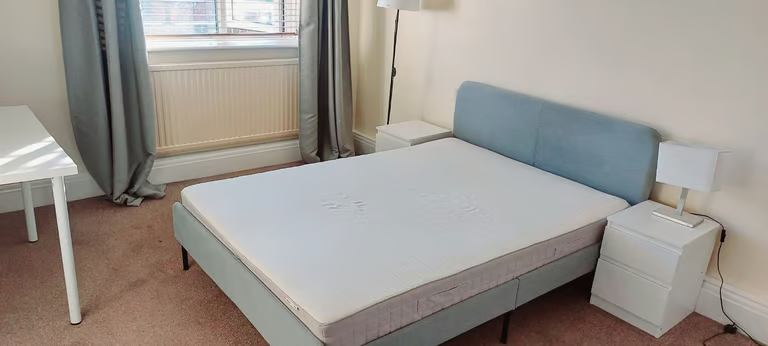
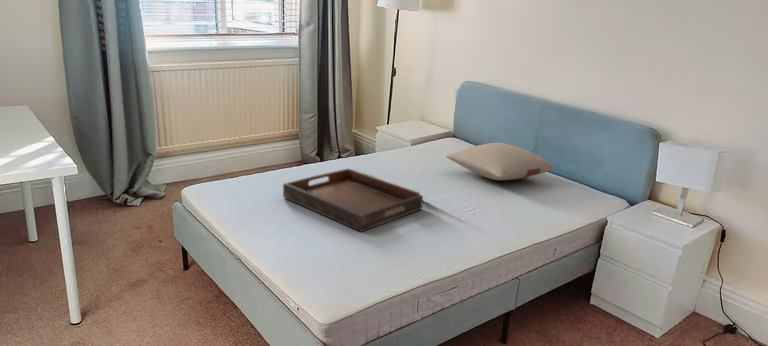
+ serving tray [282,167,424,233]
+ pillow [445,142,555,181]
